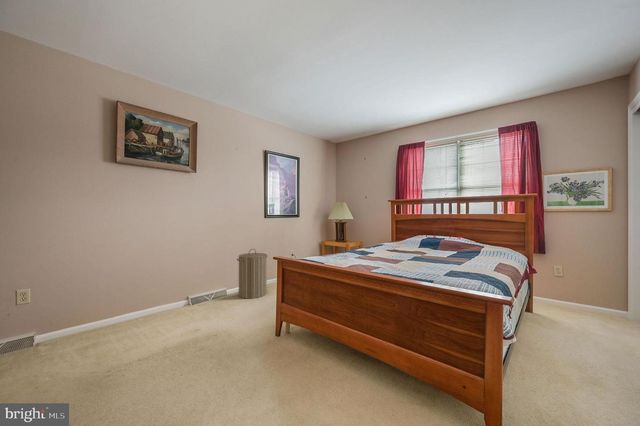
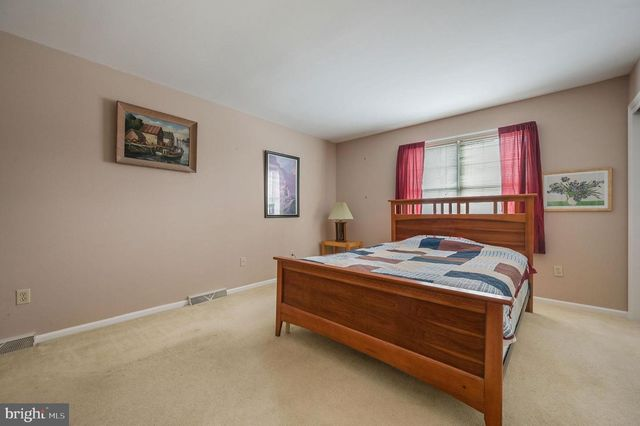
- laundry hamper [236,248,268,300]
